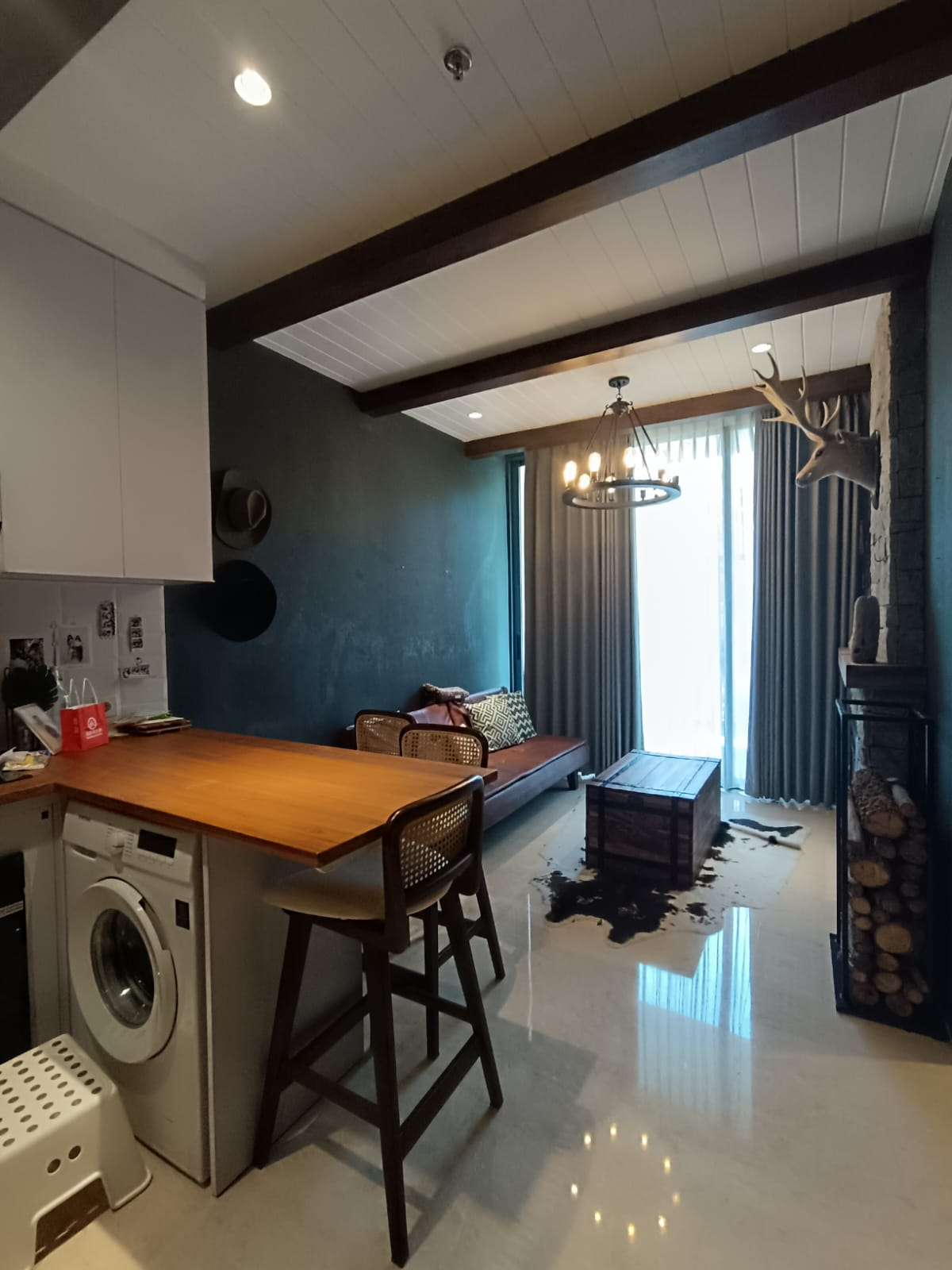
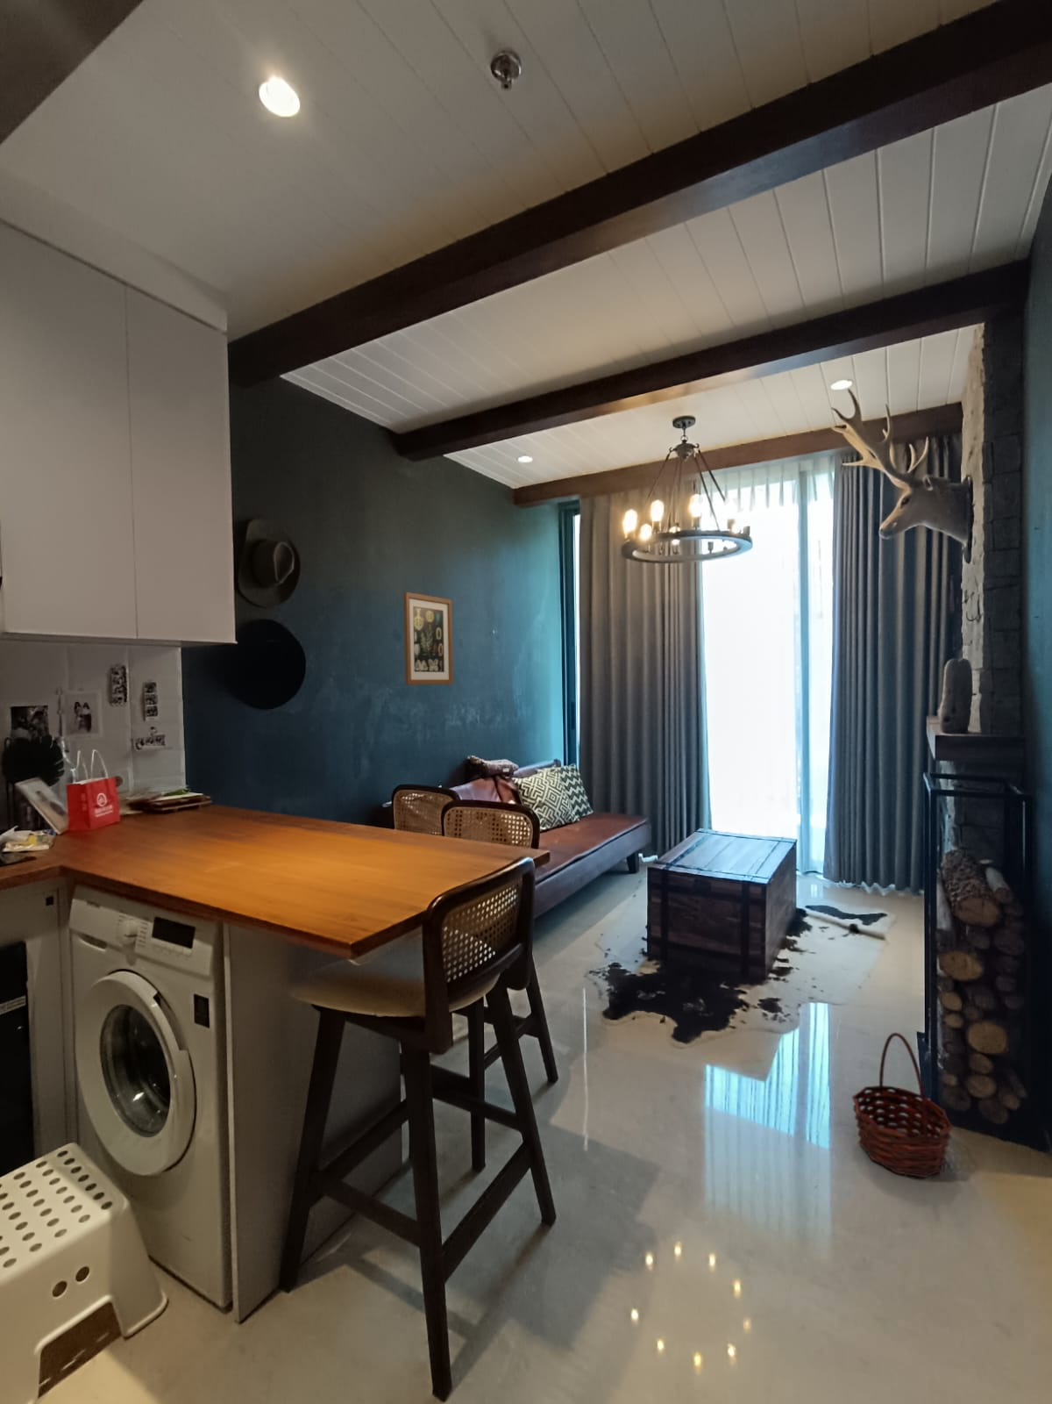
+ wall art [402,591,454,685]
+ basket [851,1031,955,1178]
